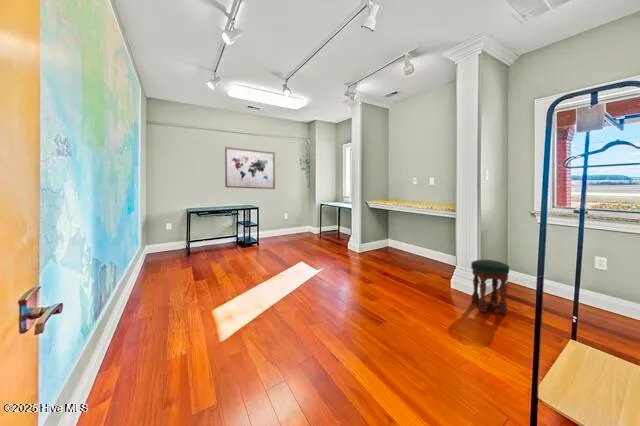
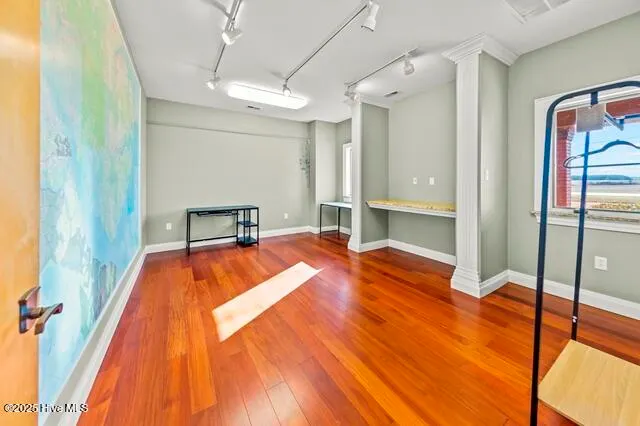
- stool [470,259,510,315]
- wall art [224,146,276,190]
